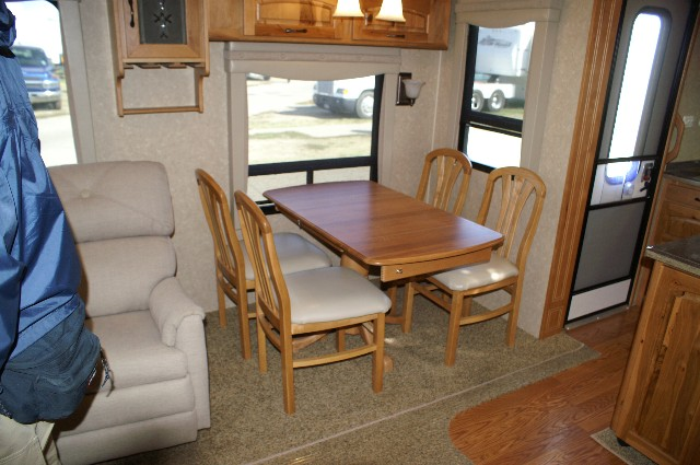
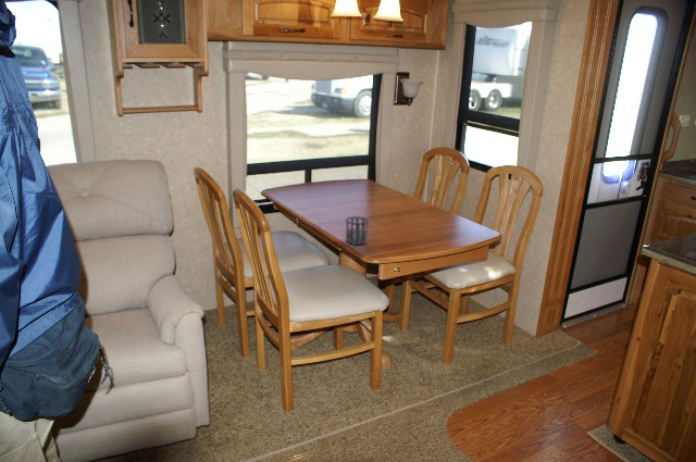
+ cup [345,215,370,246]
